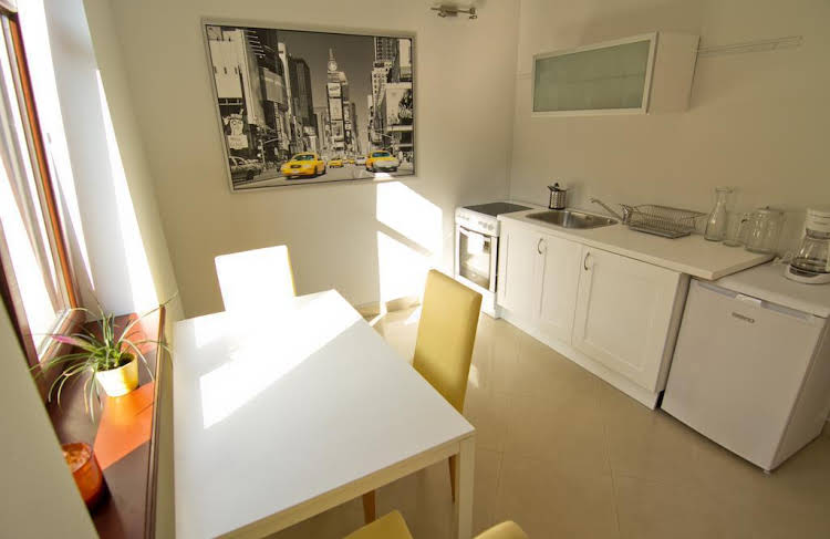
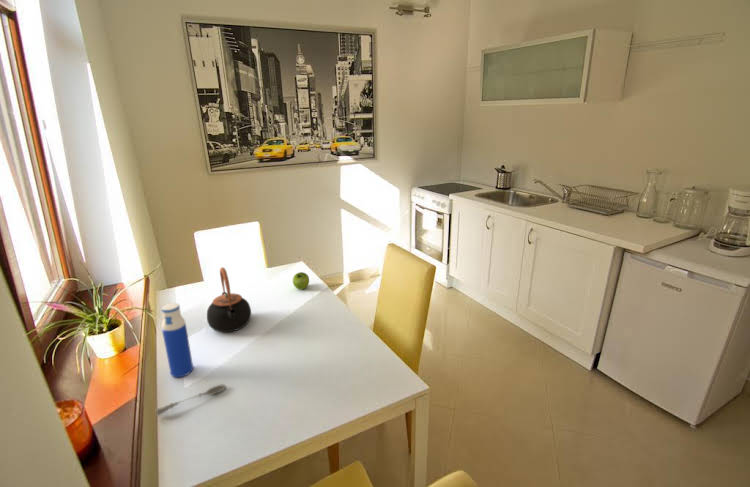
+ water bottle [160,302,194,378]
+ soupspoon [155,383,227,416]
+ teapot [206,266,252,333]
+ fruit [292,271,310,290]
